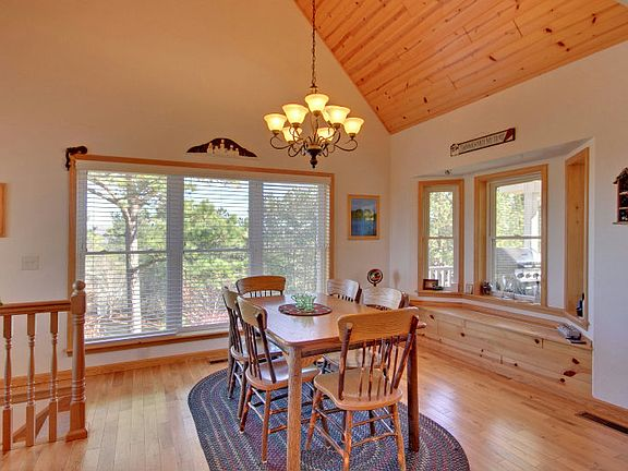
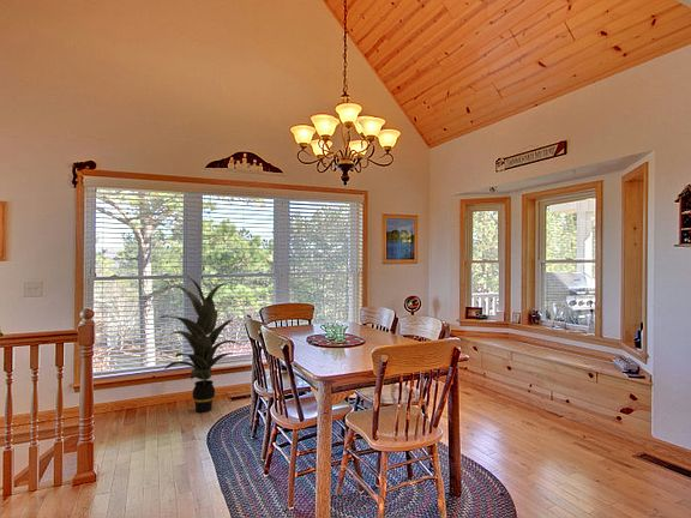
+ indoor plant [157,276,242,414]
